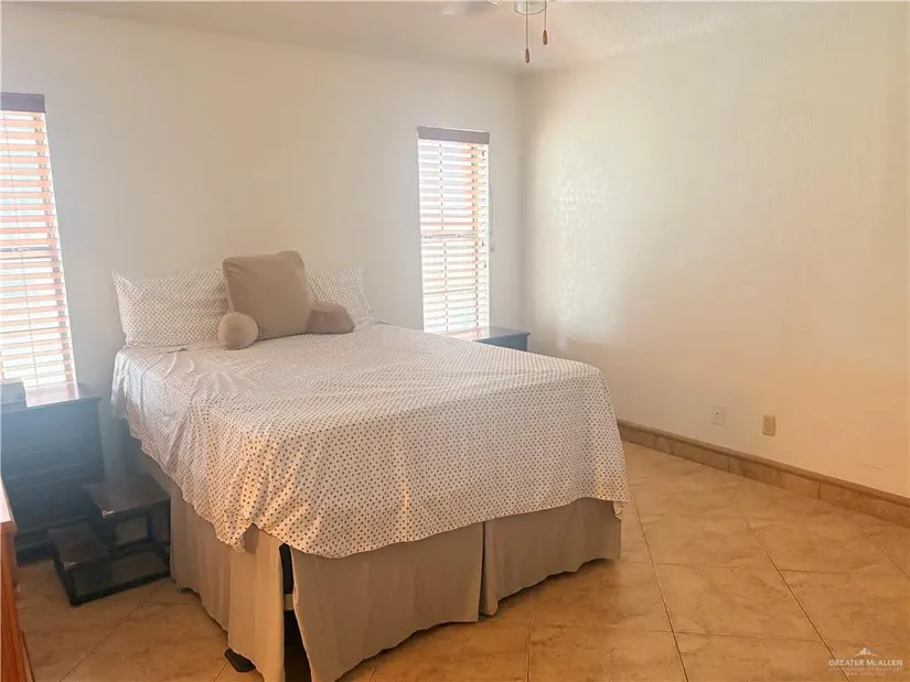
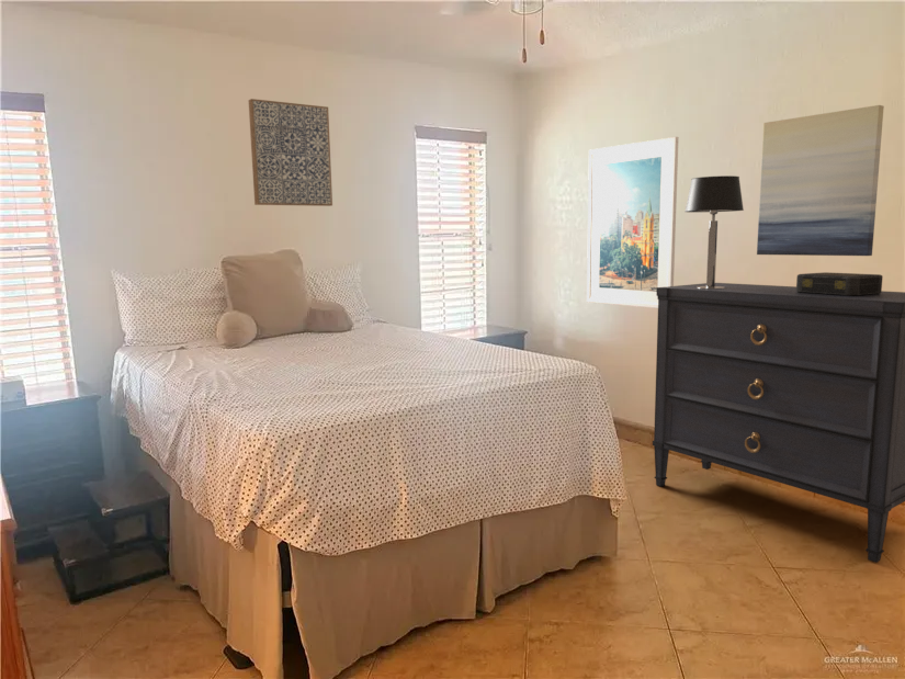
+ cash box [795,271,884,296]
+ dresser [652,282,905,564]
+ table lamp [683,174,745,288]
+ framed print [586,136,679,309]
+ wall art [756,104,885,257]
+ wall art [248,98,333,207]
